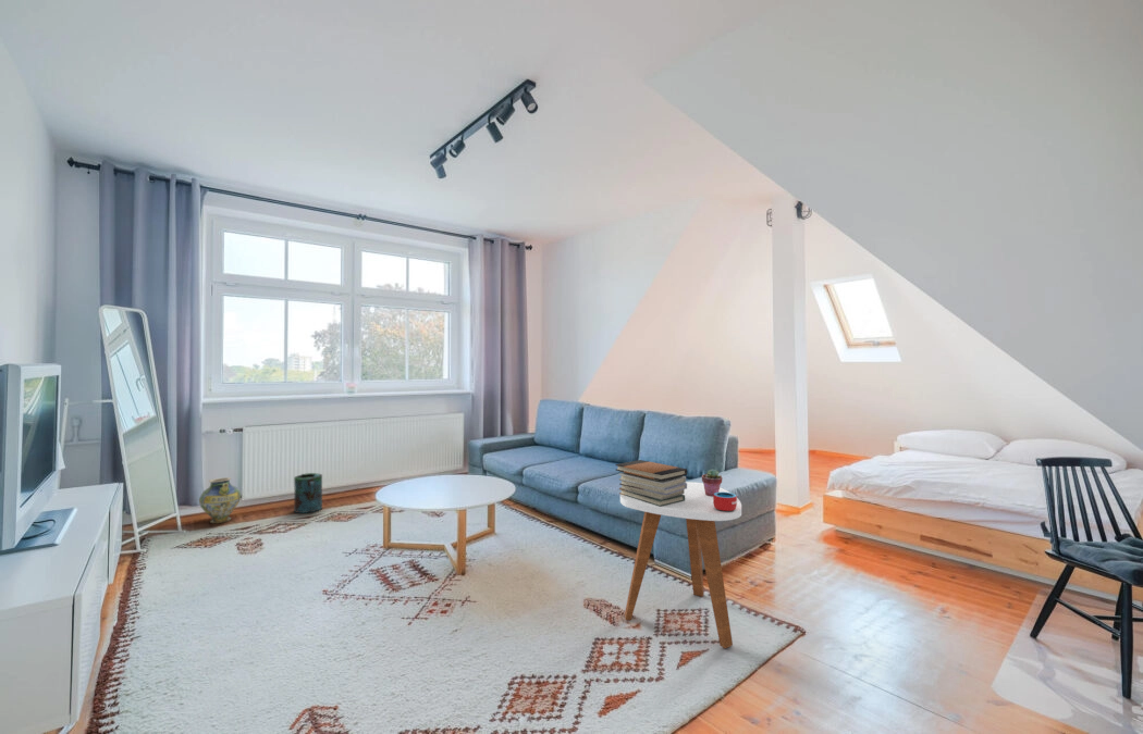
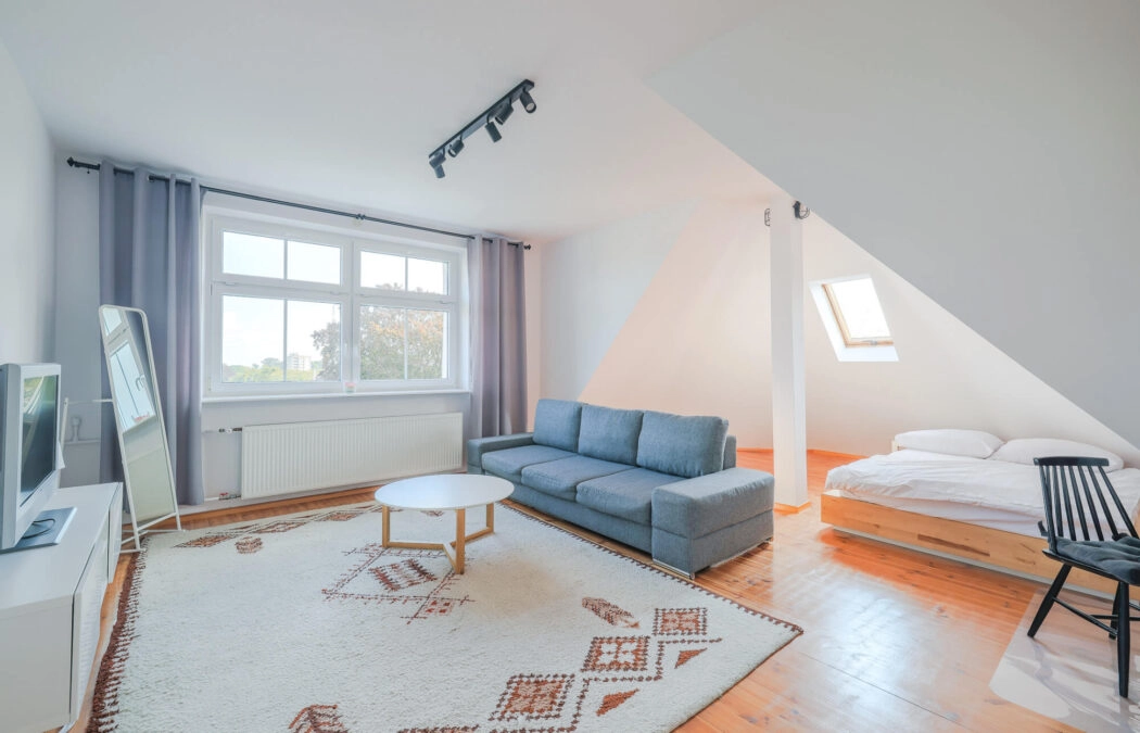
- watering can [293,472,323,514]
- potted succulent [701,468,724,497]
- side table [619,481,742,649]
- mug [713,492,738,512]
- book stack [614,459,688,507]
- ceramic jug [198,476,242,524]
